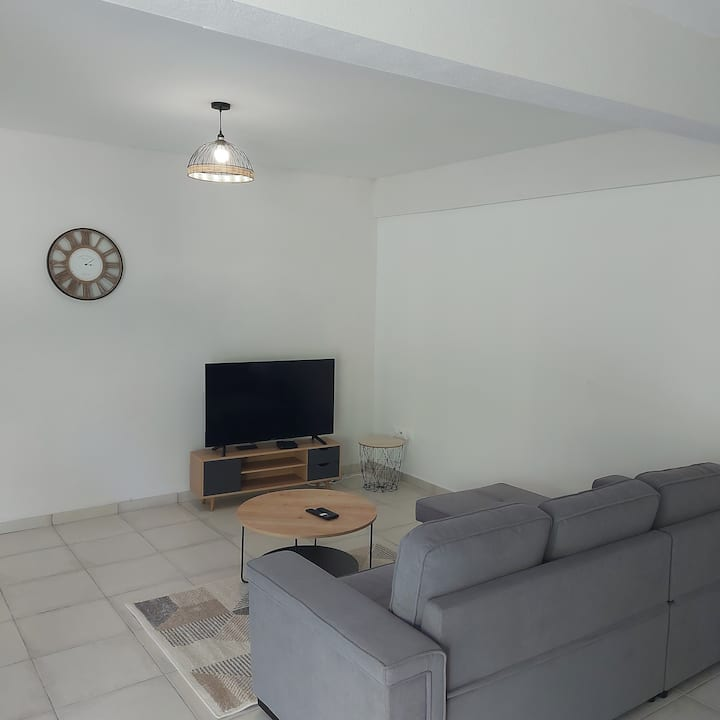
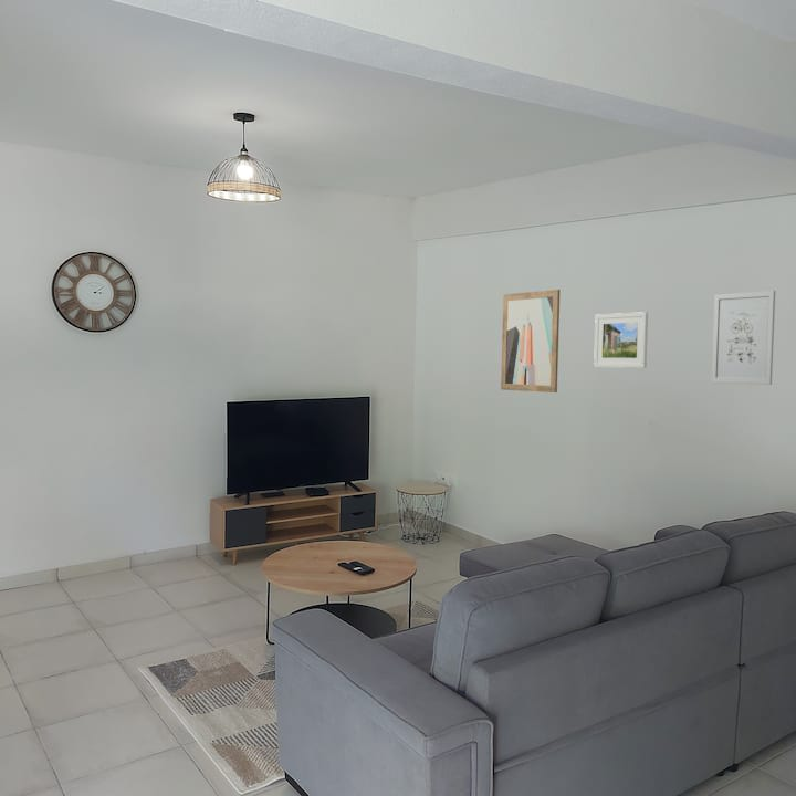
+ wall art [711,290,776,386]
+ wall art [500,289,561,394]
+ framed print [593,311,649,369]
